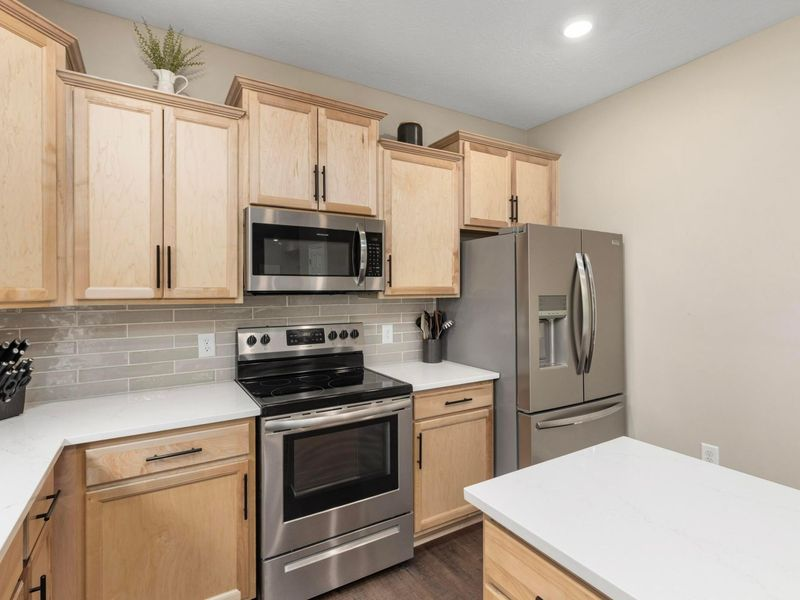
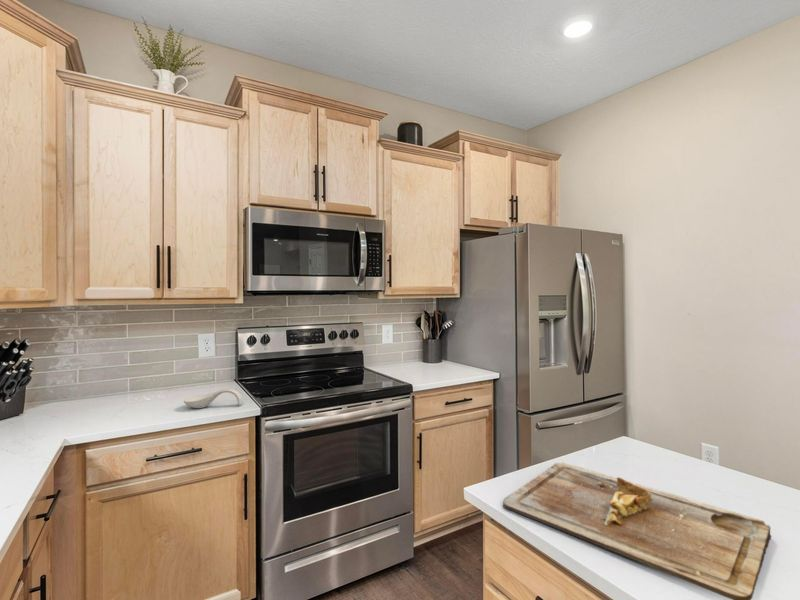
+ cutting board [502,461,772,600]
+ spoon rest [183,388,244,409]
